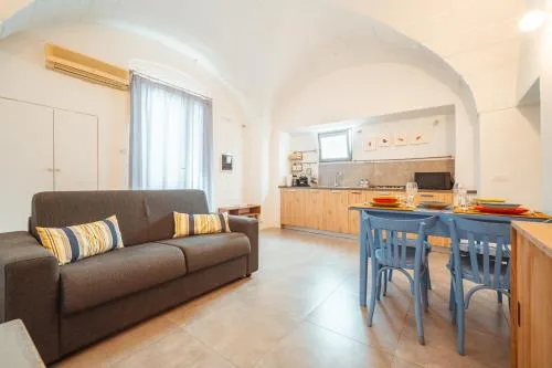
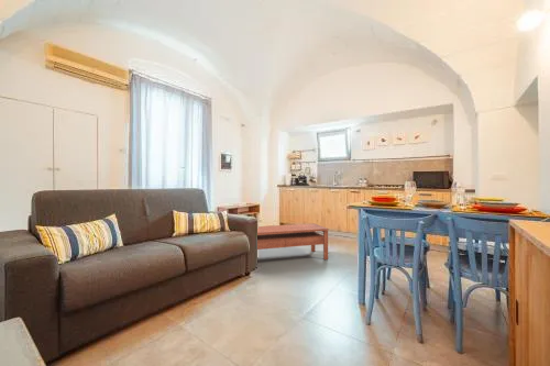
+ coffee table [256,222,329,260]
